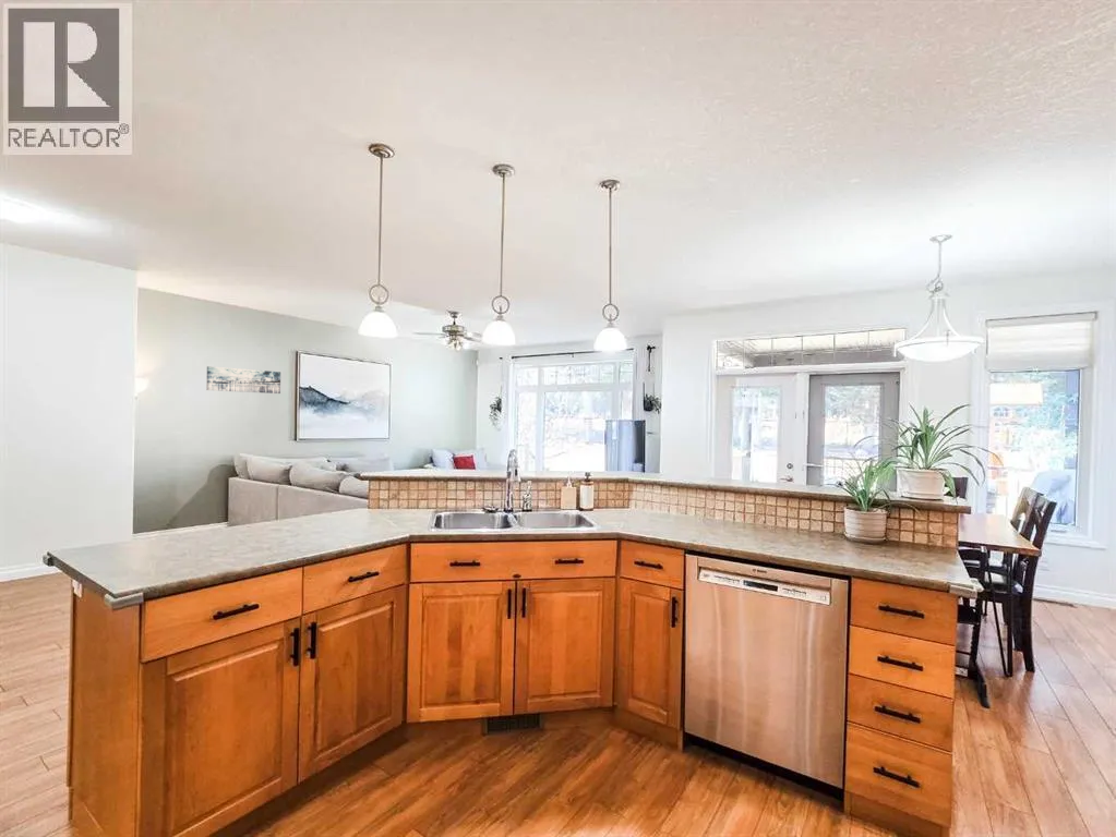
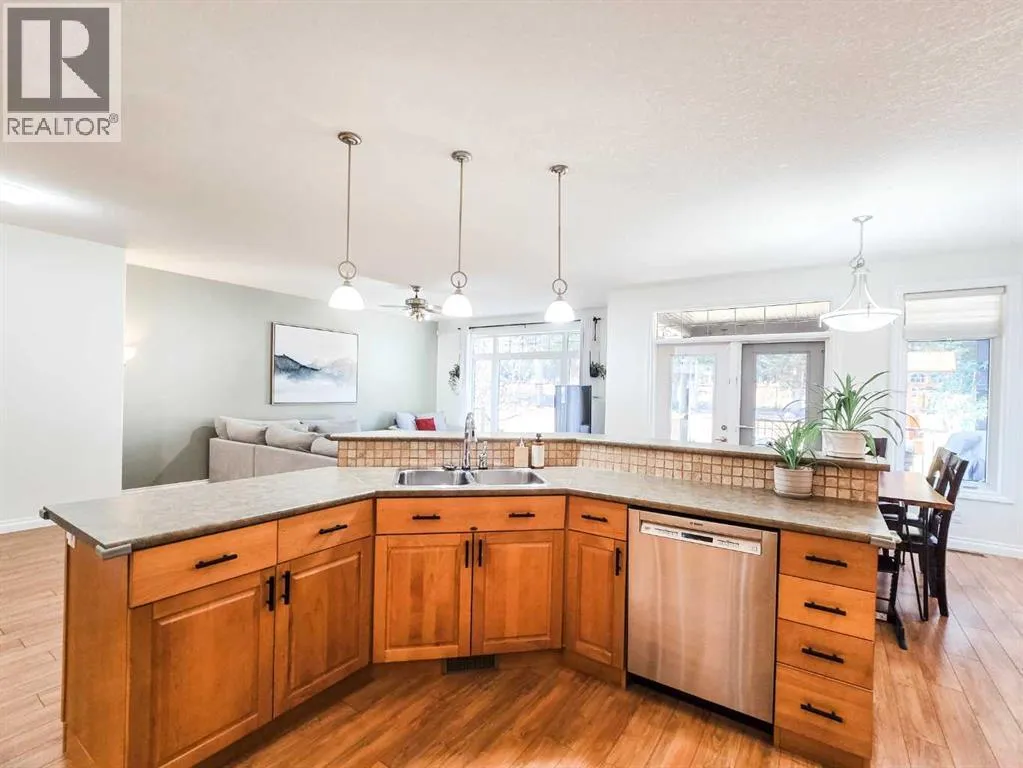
- wall art [205,365,281,395]
